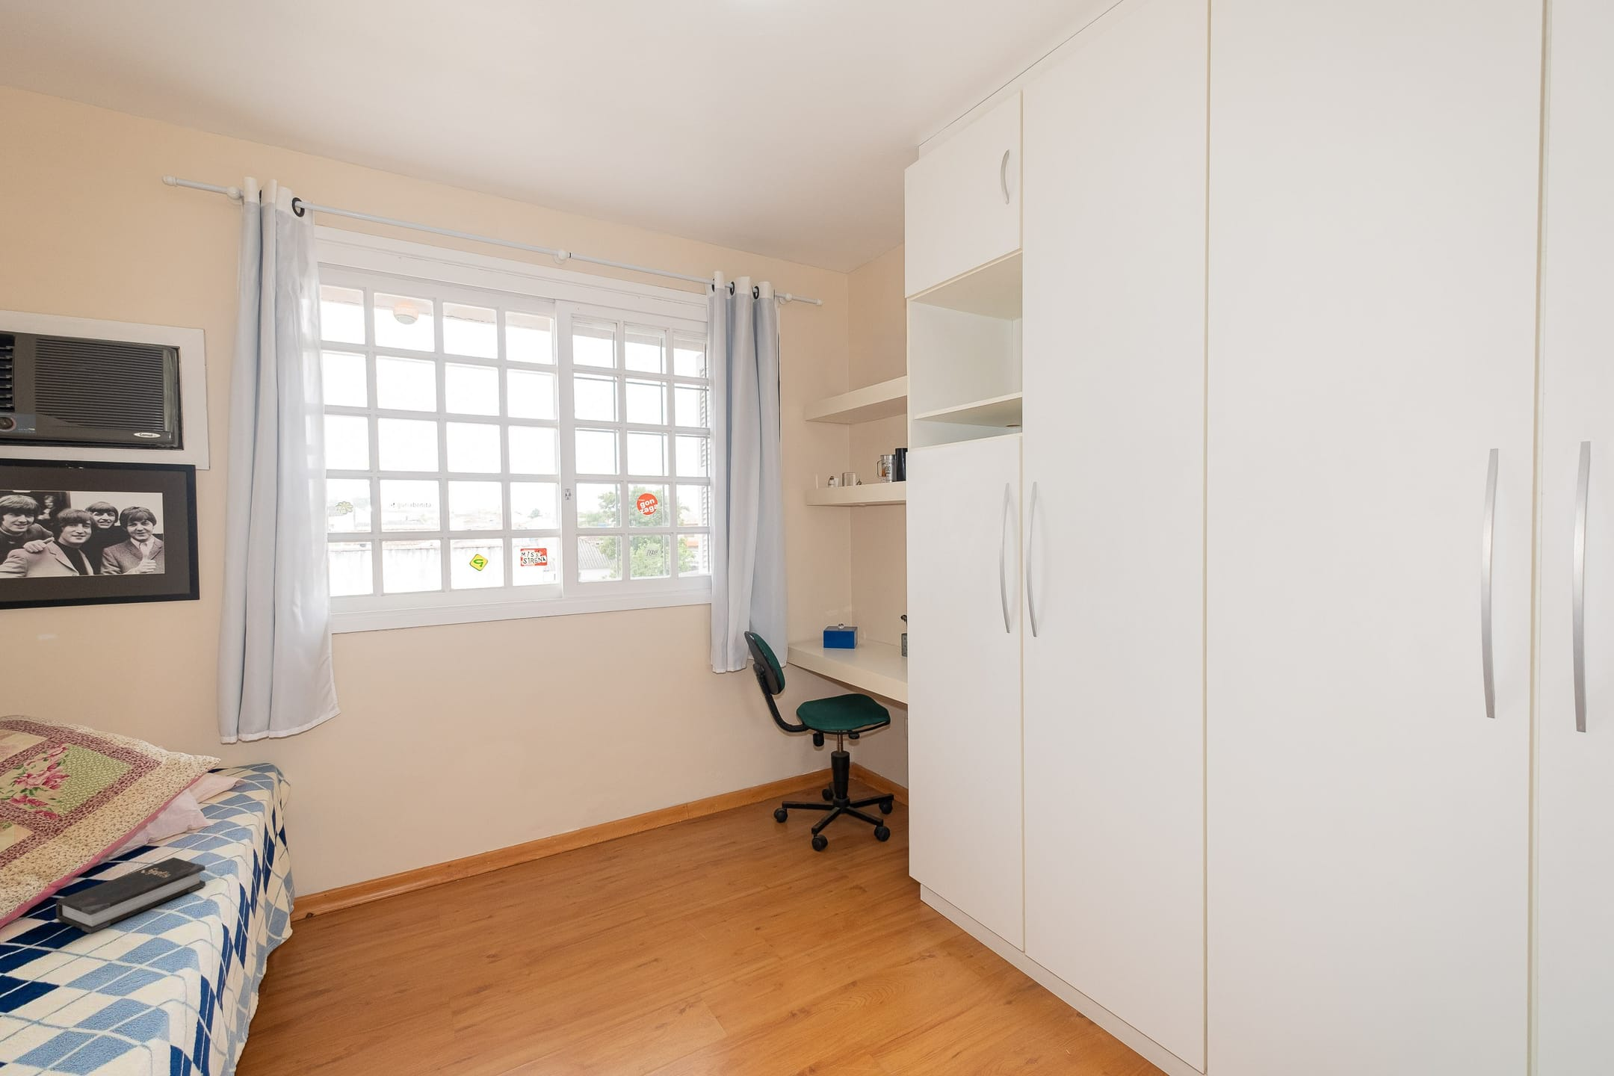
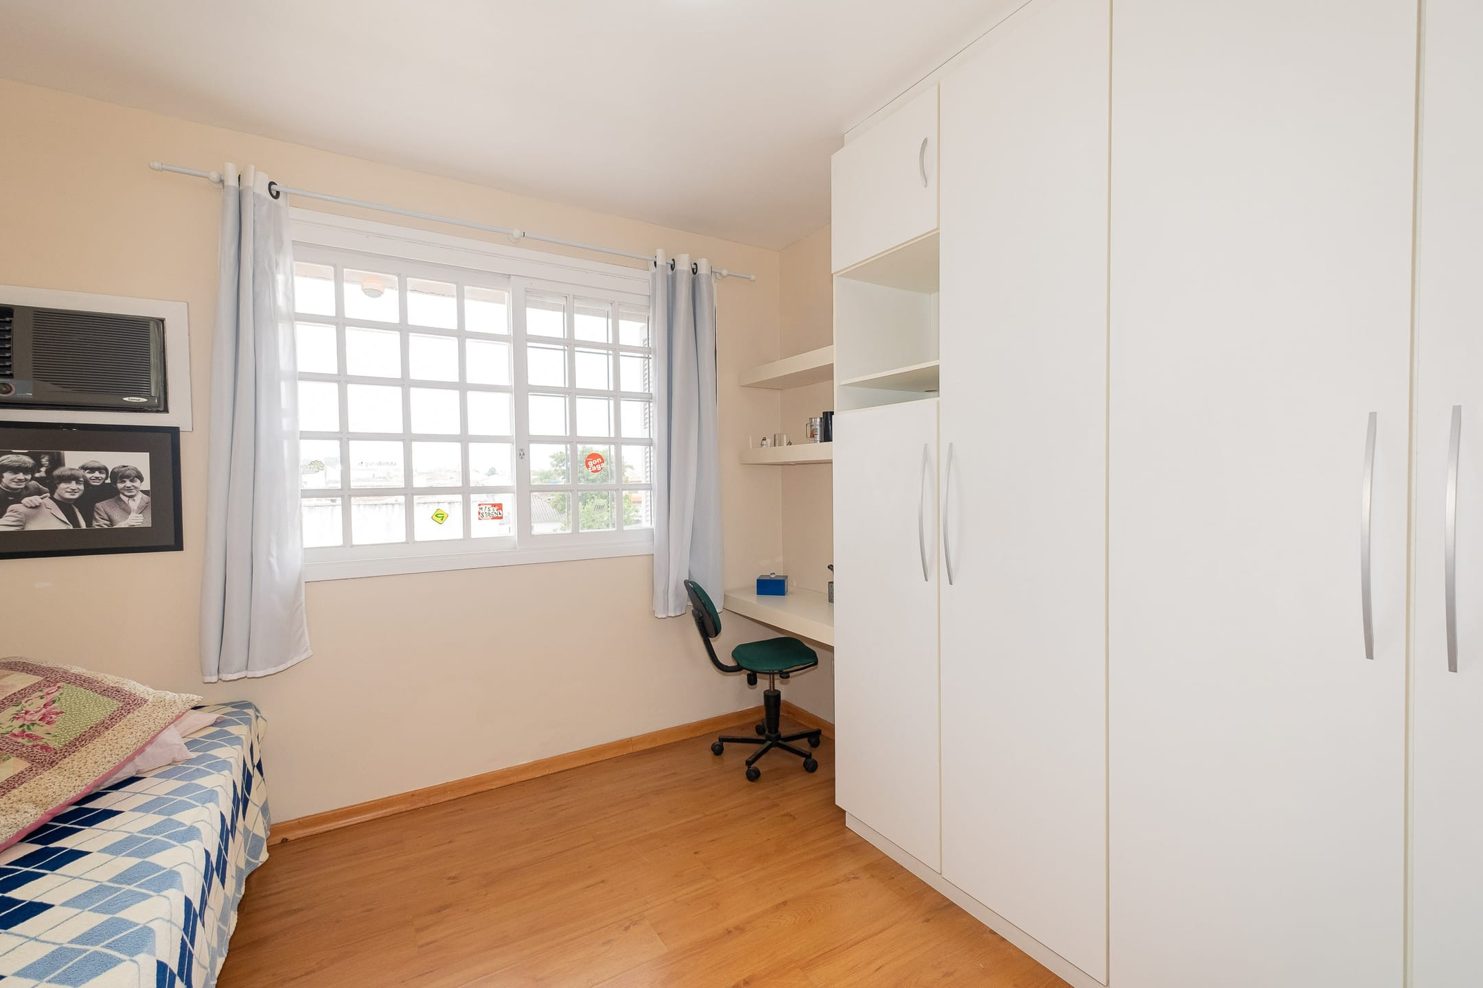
- hardback book [55,857,207,934]
